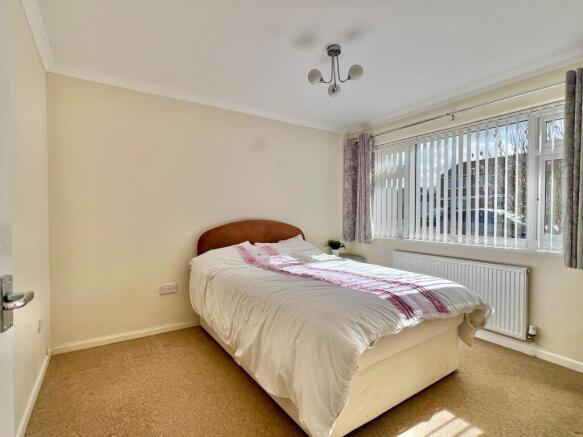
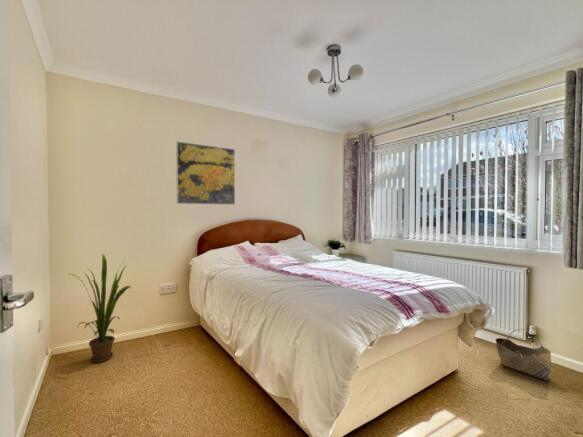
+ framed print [175,140,236,206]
+ house plant [69,253,132,363]
+ basket [495,328,552,382]
